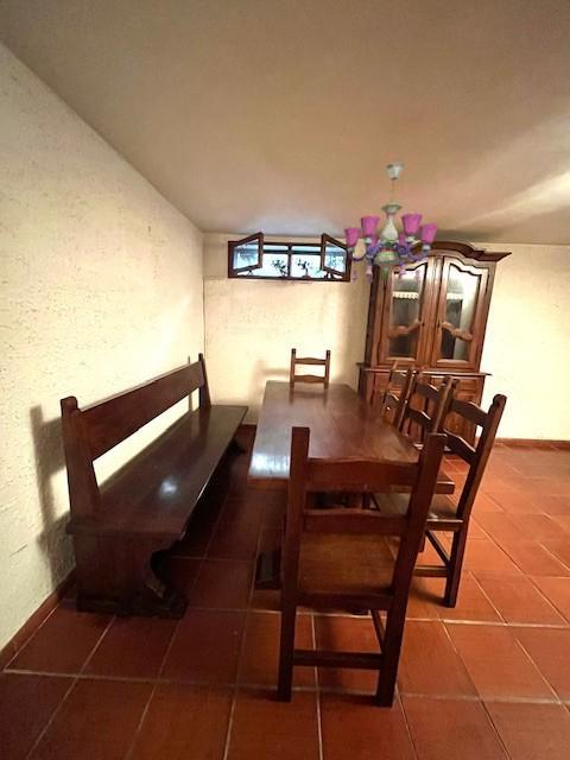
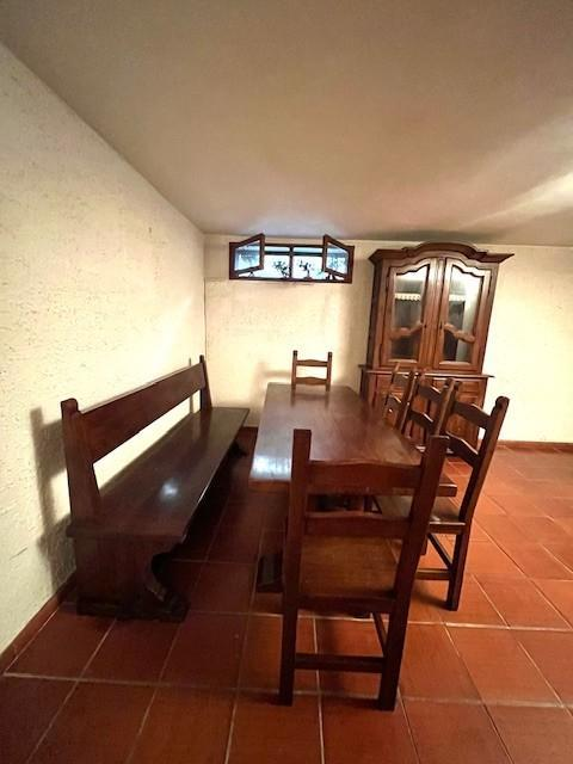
- chandelier [343,162,439,284]
